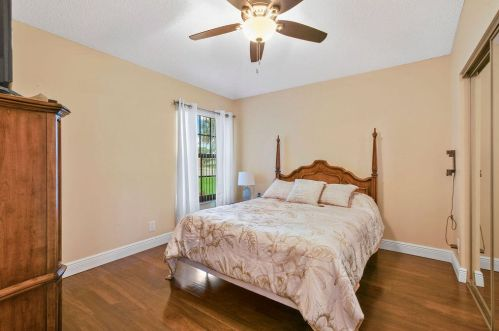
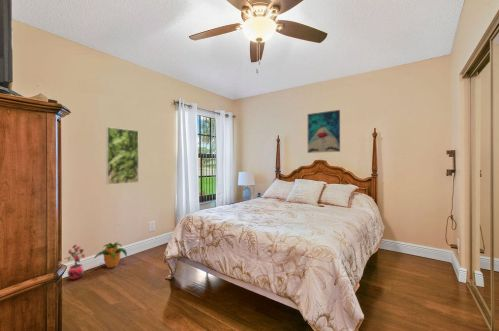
+ potted plant [63,244,86,281]
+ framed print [105,126,140,185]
+ potted plant [93,241,128,269]
+ wall art [307,109,341,154]
